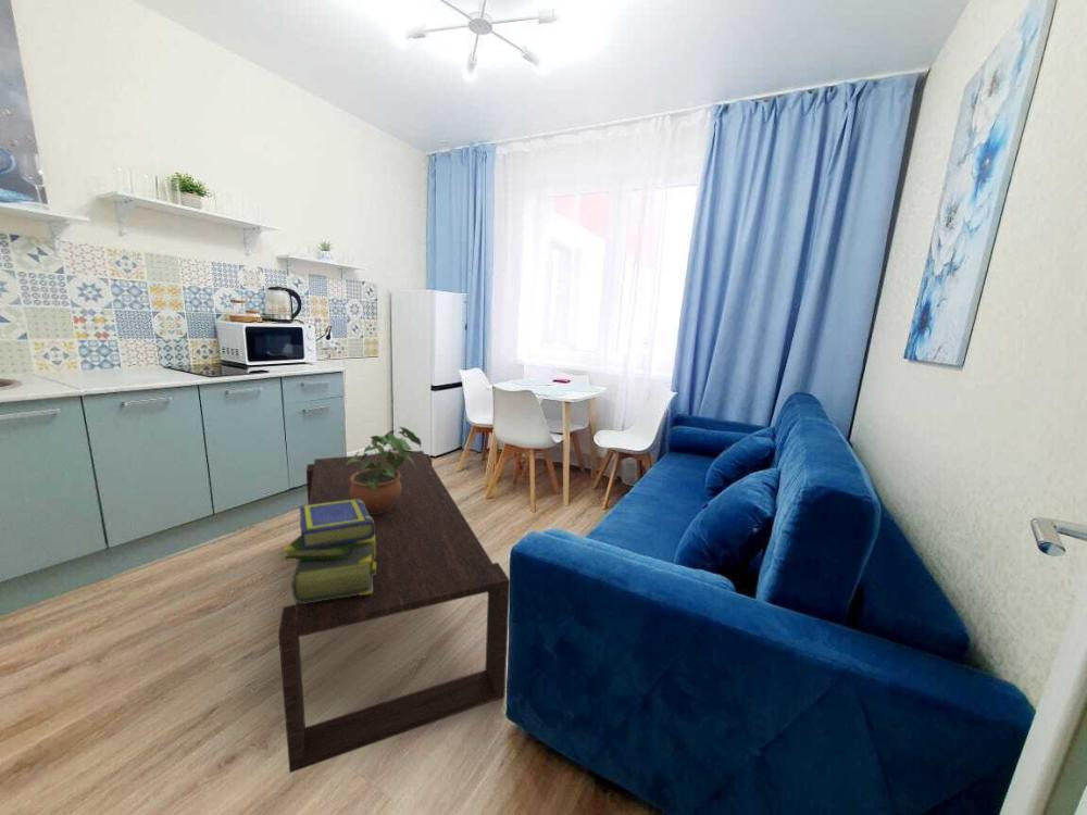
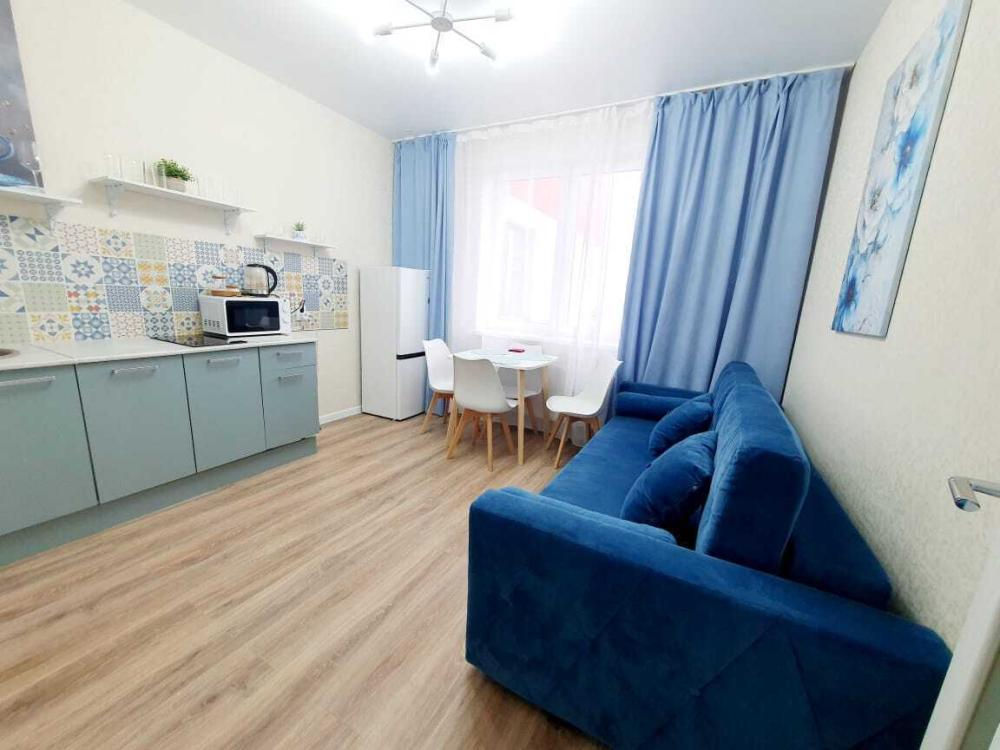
- potted plant [341,426,422,513]
- coffee table [277,450,511,774]
- stack of books [282,499,376,603]
